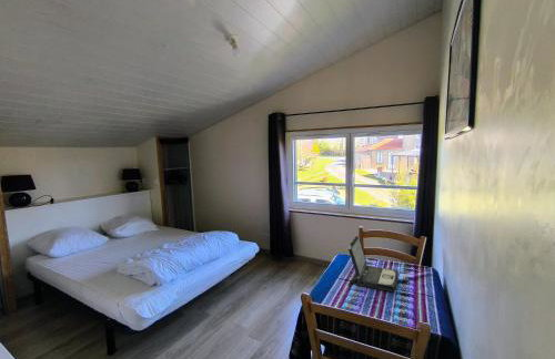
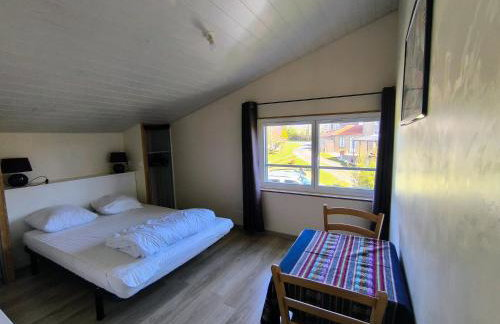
- laptop [347,235,400,293]
